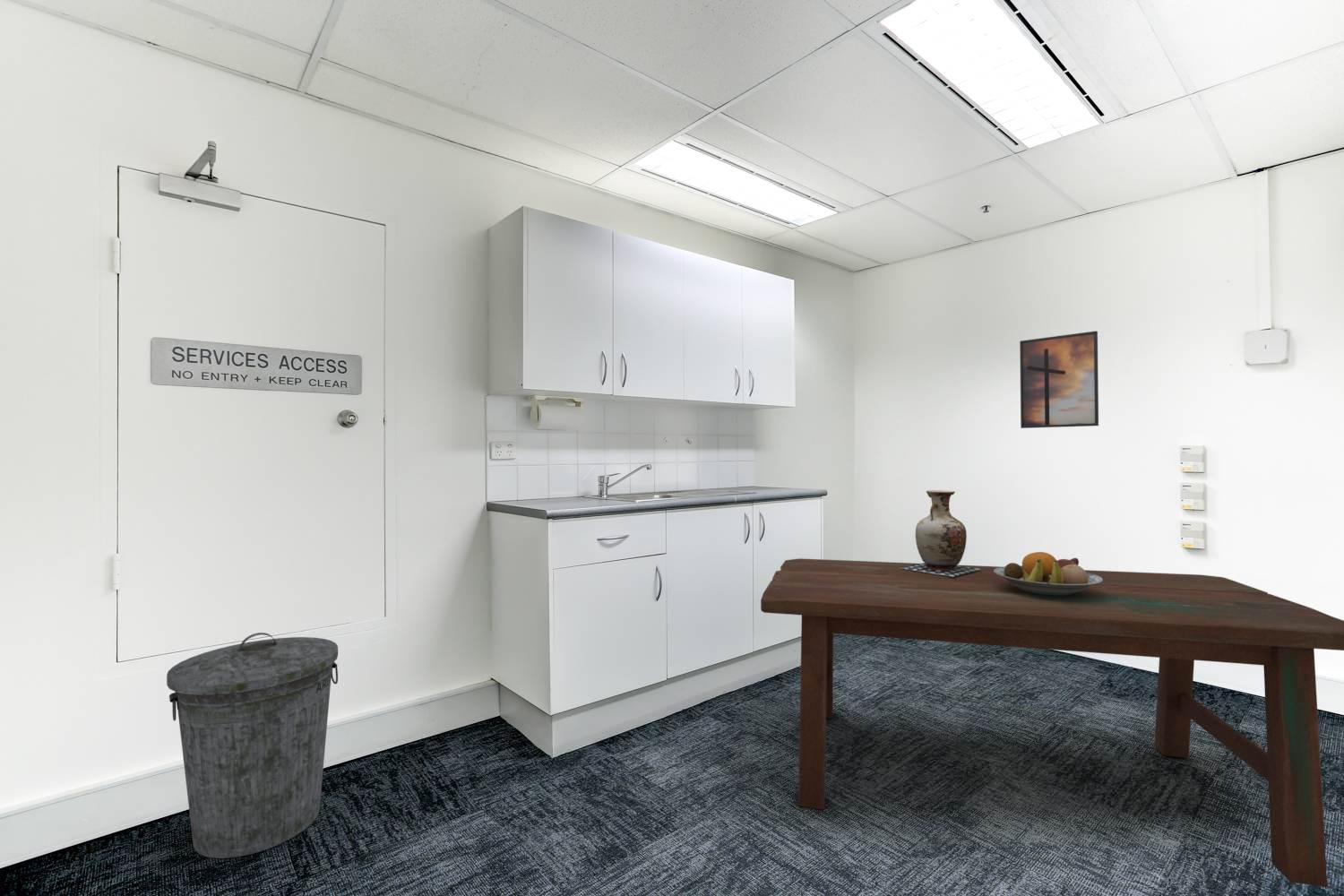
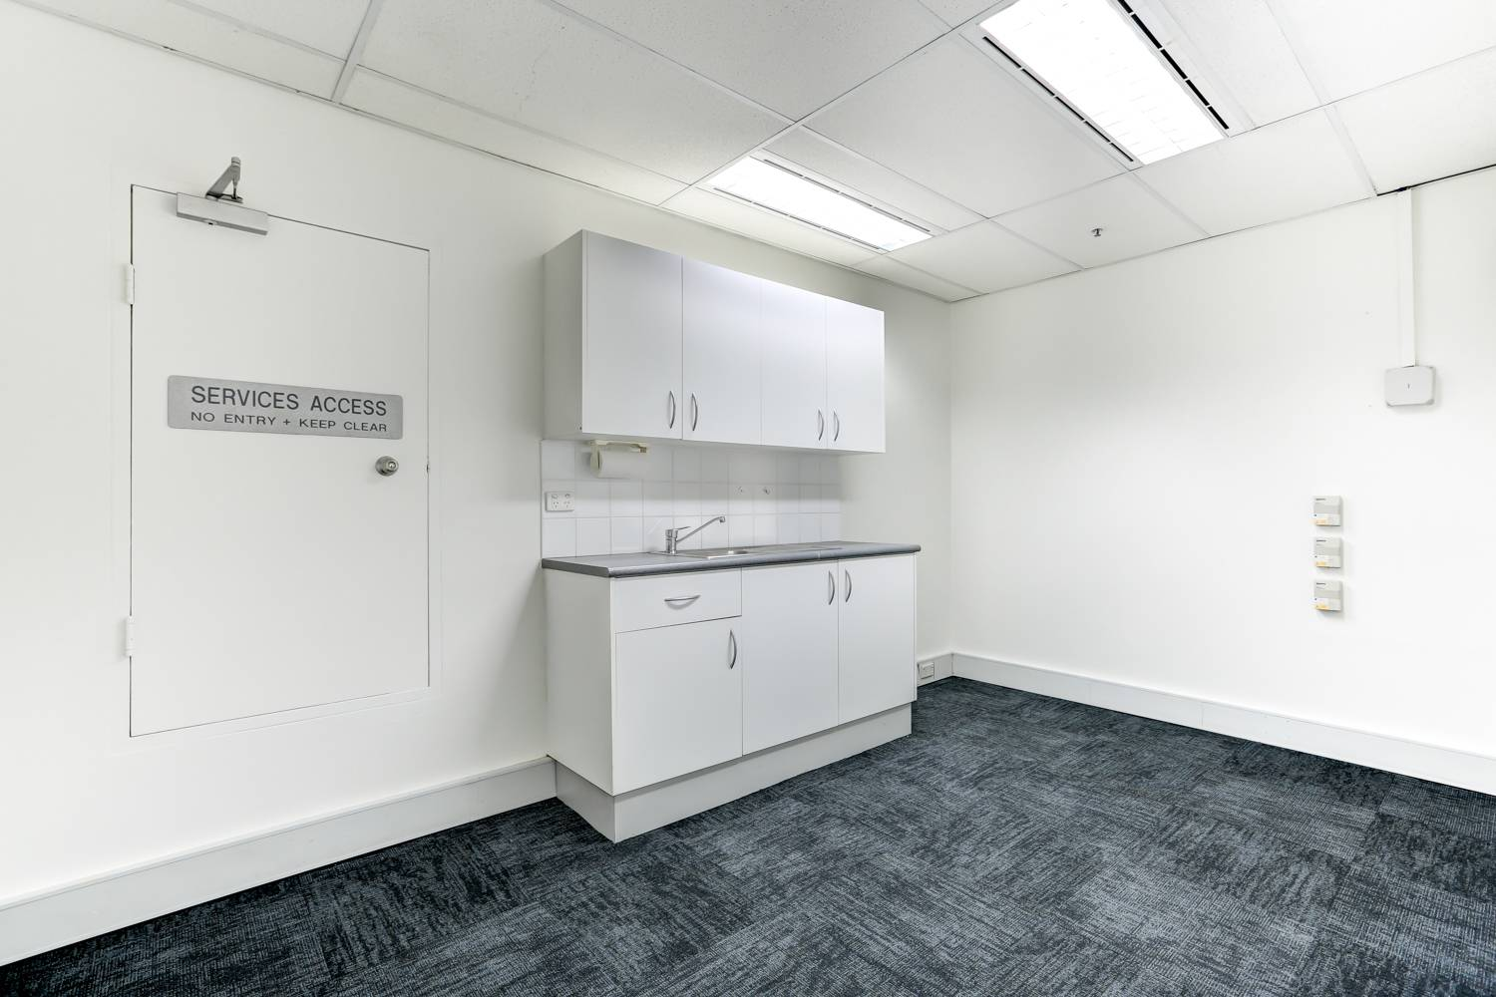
- trash can [166,632,339,859]
- vase [902,489,982,577]
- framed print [1019,330,1099,429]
- fruit bowl [994,551,1103,596]
- dining table [760,557,1344,888]
